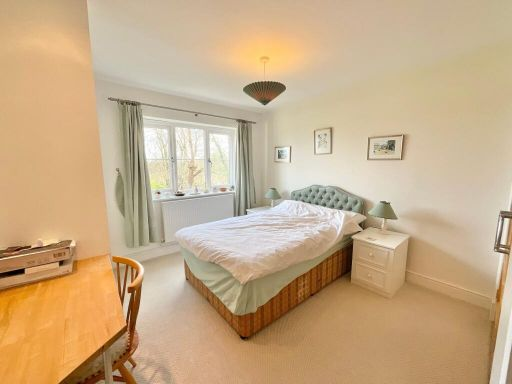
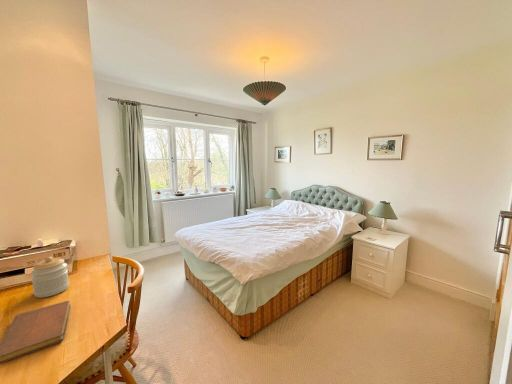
+ notebook [0,300,71,364]
+ jar [30,256,70,299]
